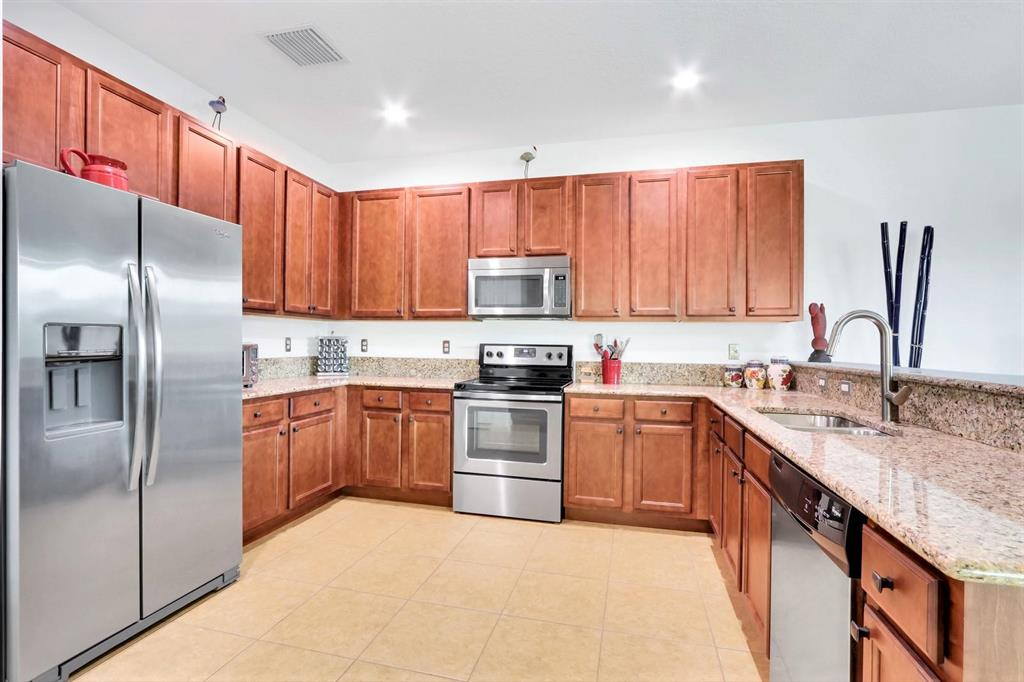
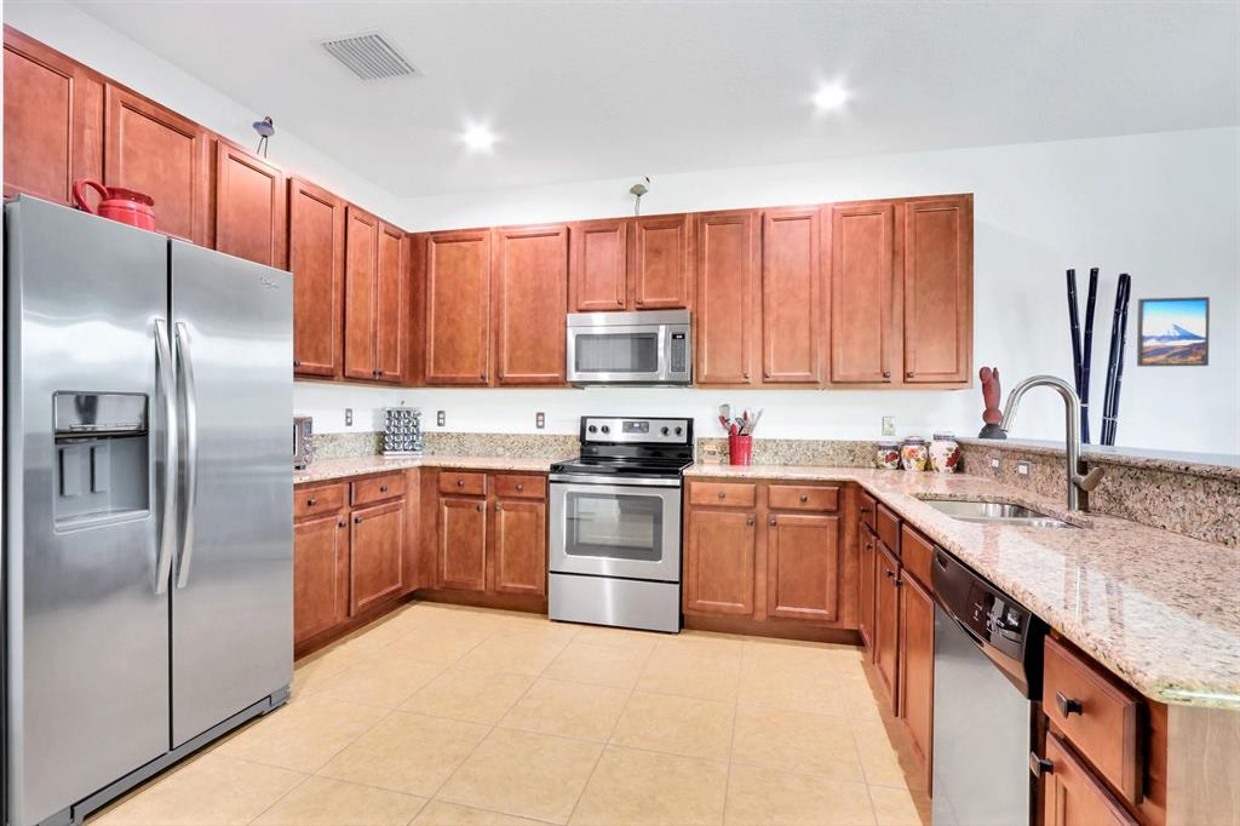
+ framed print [1136,296,1211,367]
